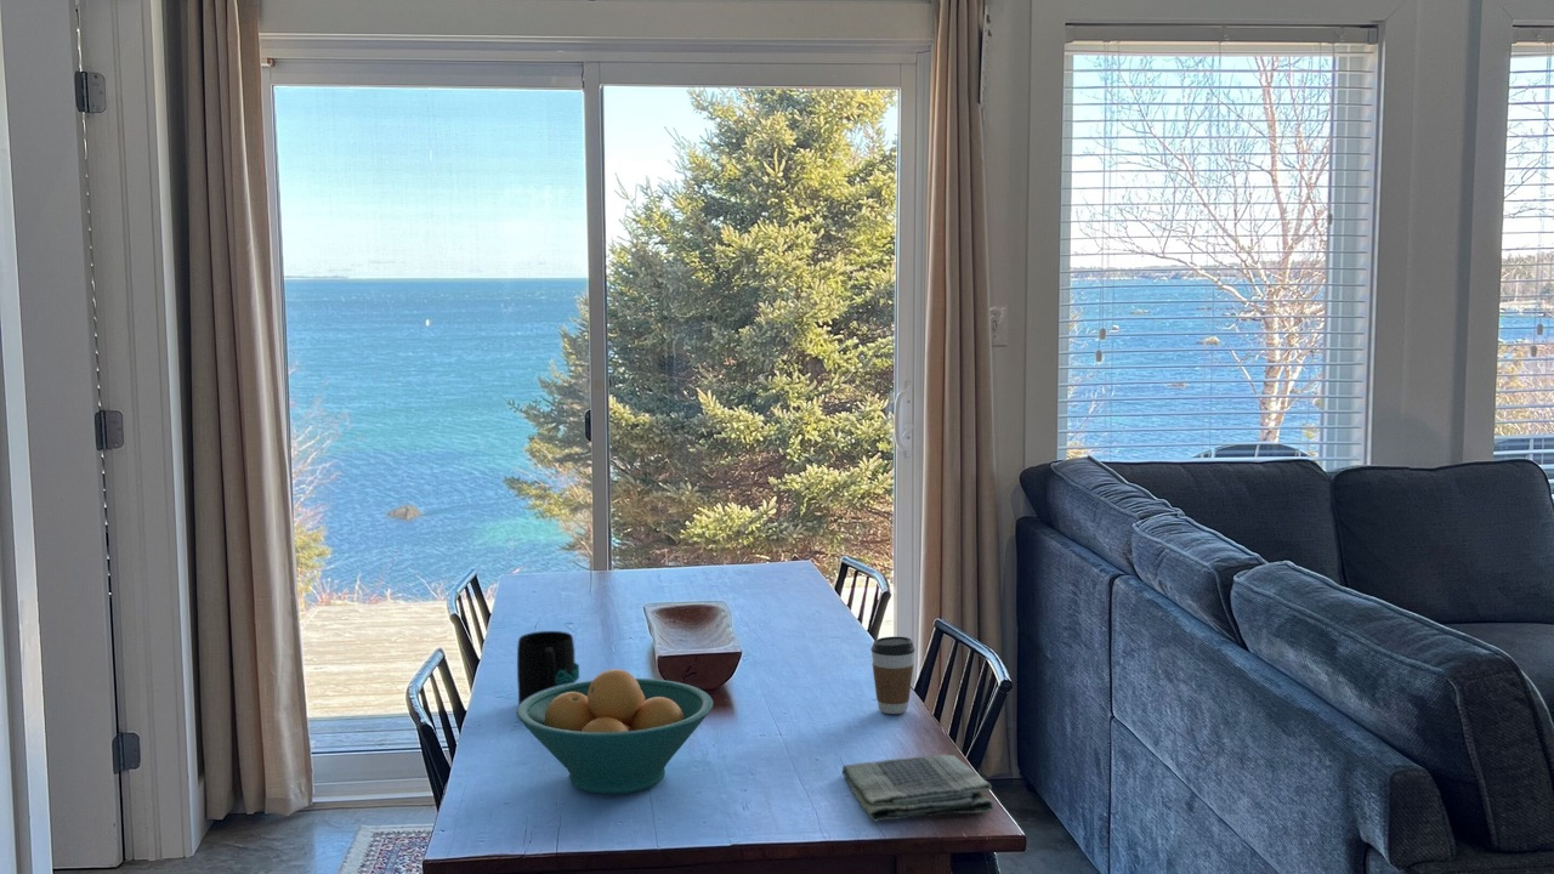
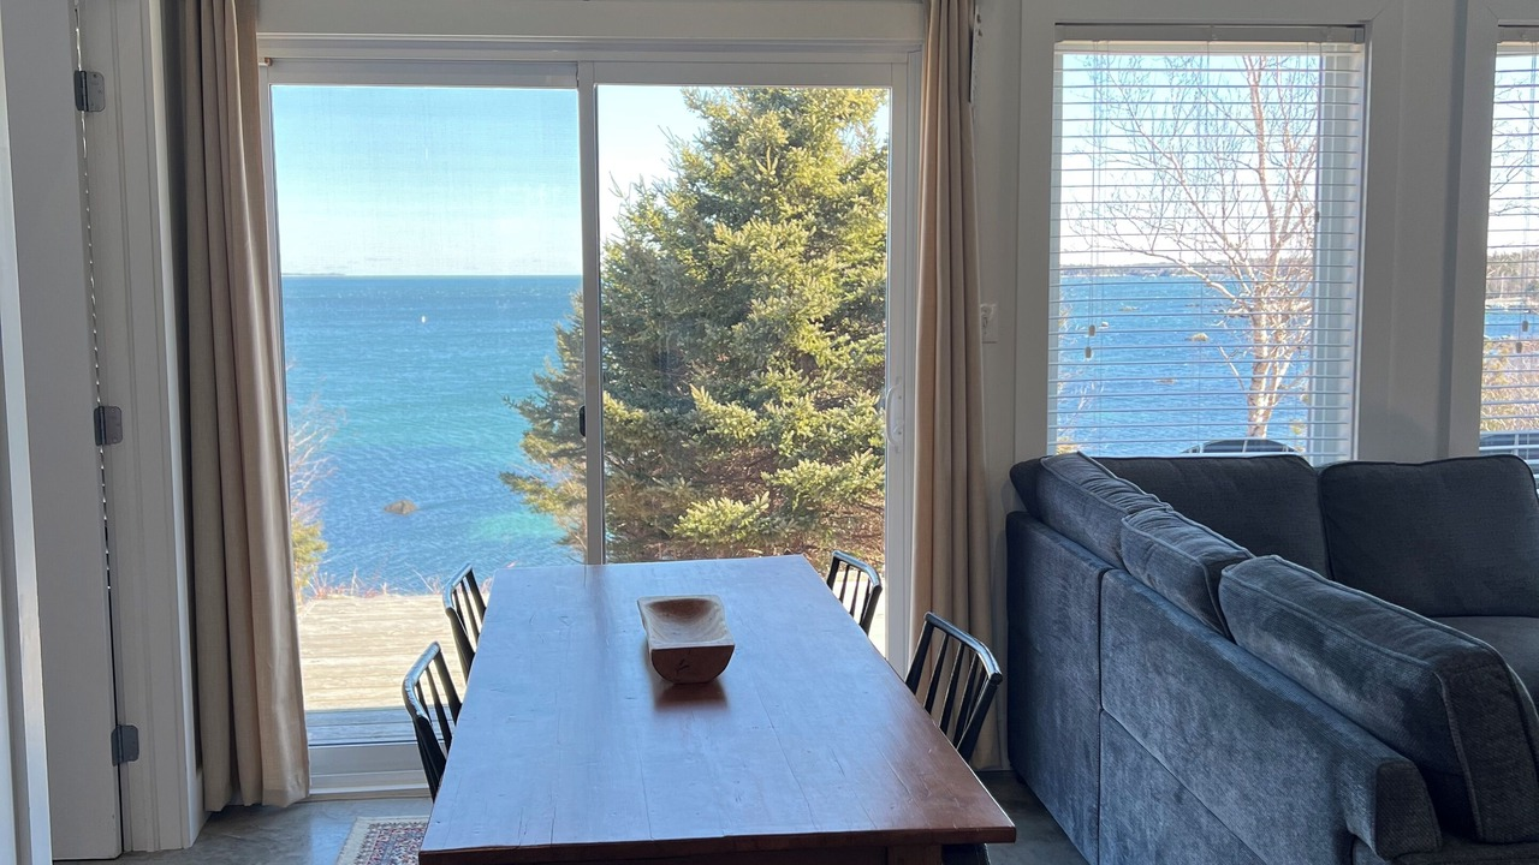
- coffee cup [869,635,917,715]
- mug [516,630,580,706]
- dish towel [840,754,994,823]
- fruit bowl [516,668,714,795]
